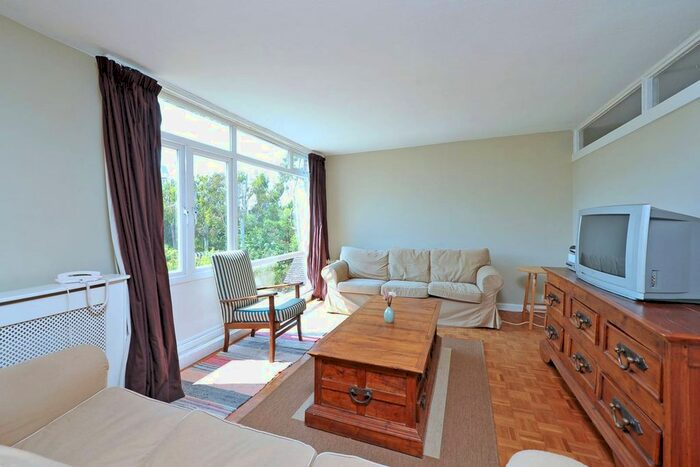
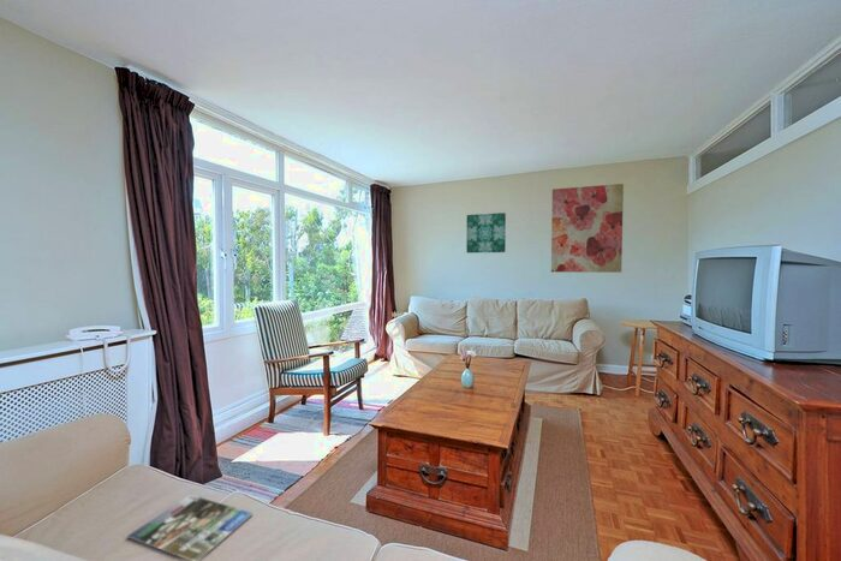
+ wall art [550,183,625,274]
+ magazine [126,494,255,561]
+ wall art [465,211,507,253]
